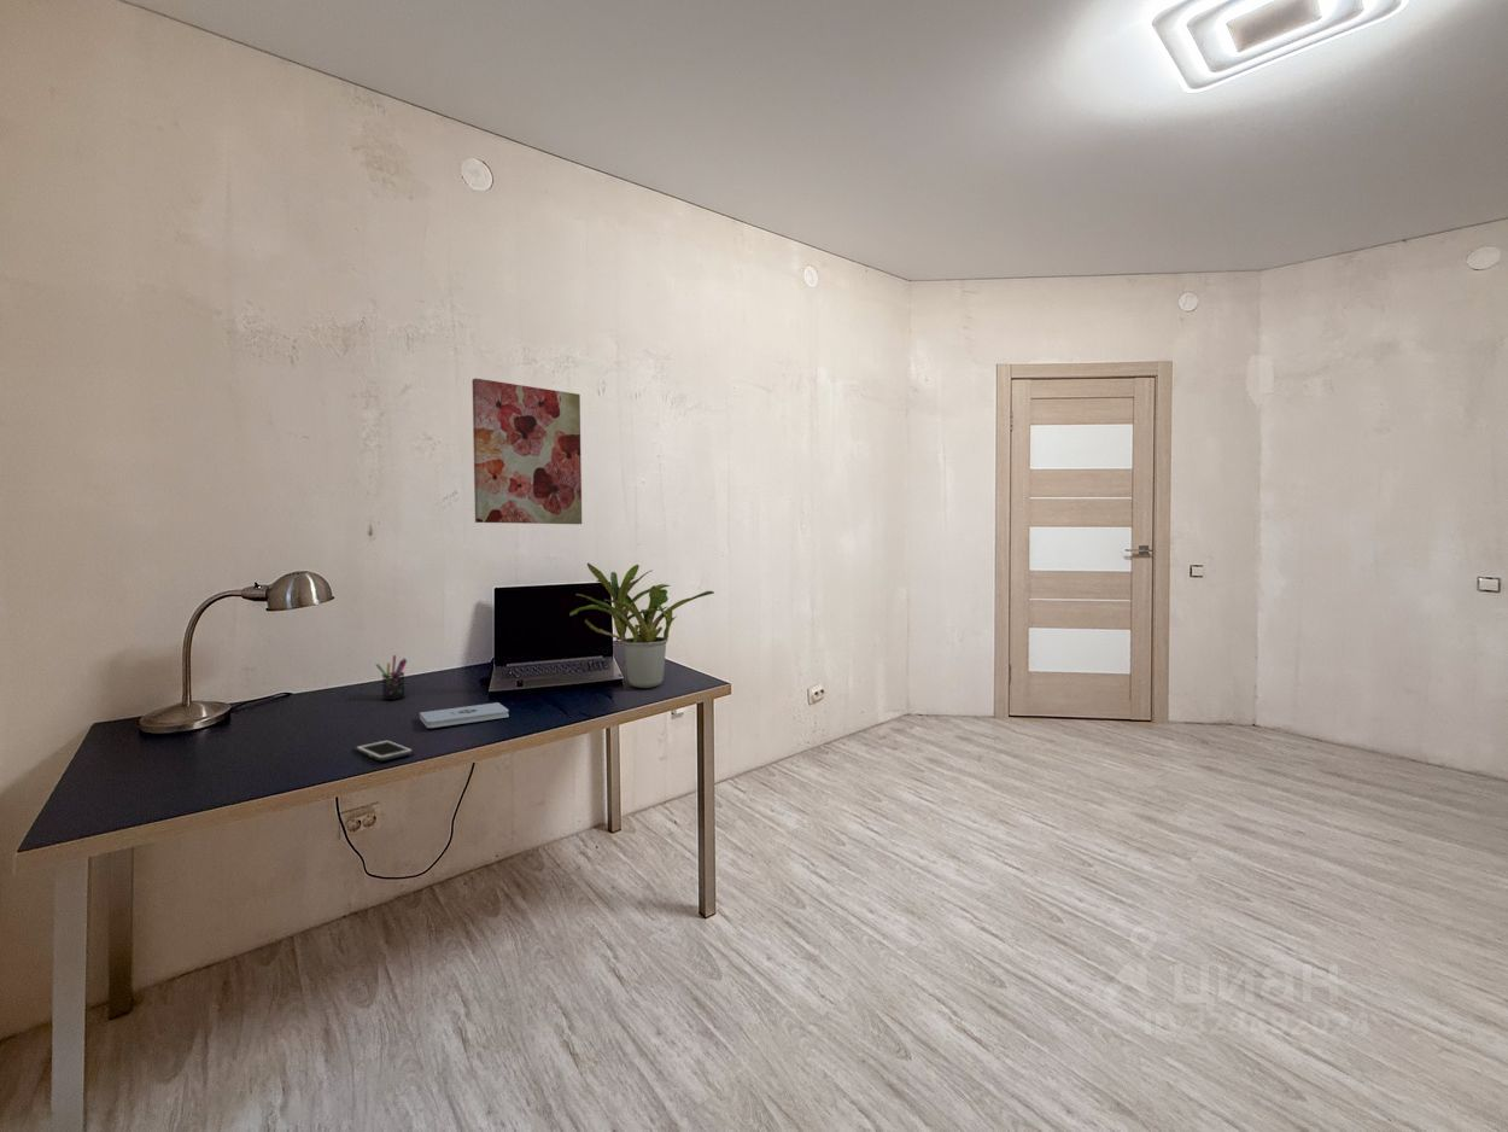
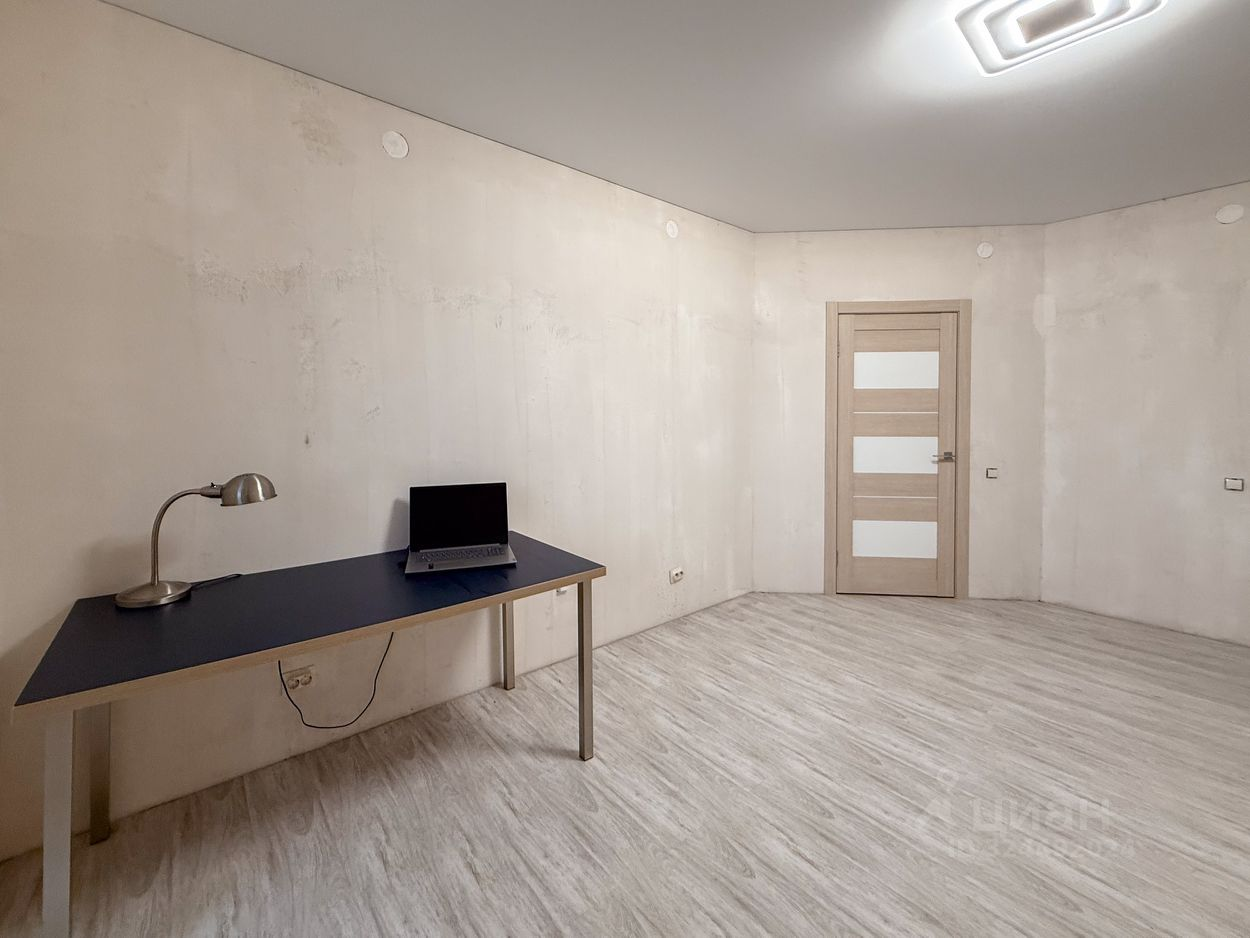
- notepad [419,701,510,729]
- cell phone [355,739,414,762]
- wall art [472,378,583,525]
- potted plant [568,562,715,689]
- pen holder [375,654,409,701]
